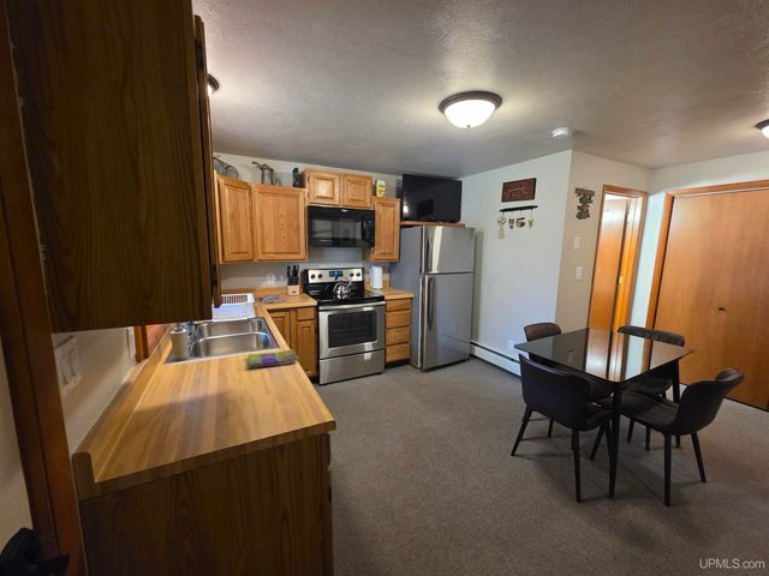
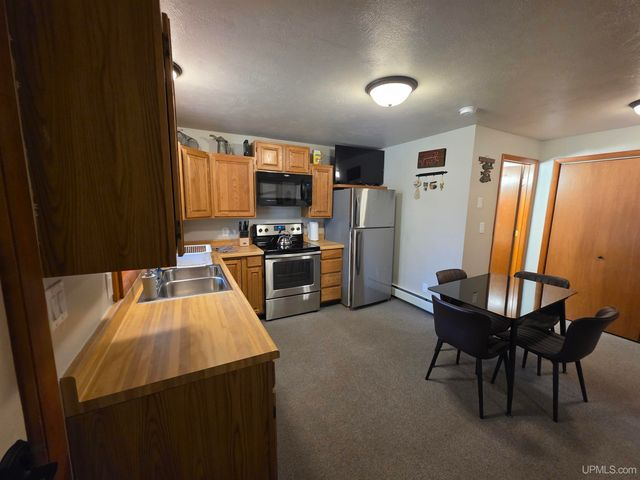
- dish towel [246,348,300,370]
